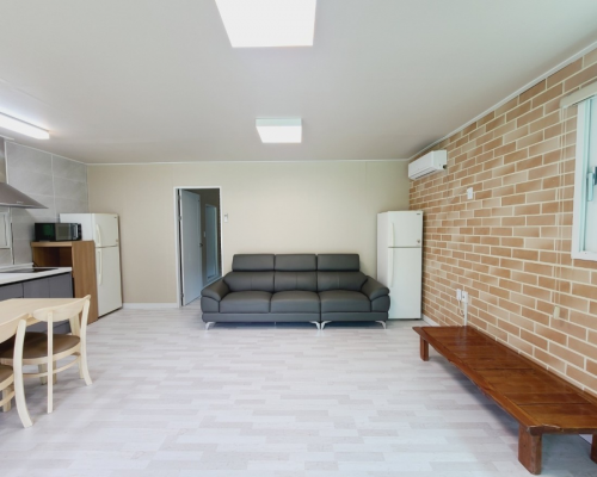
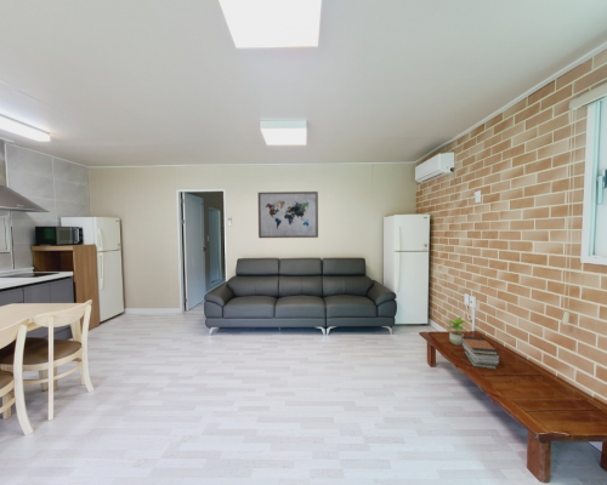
+ wall art [257,190,319,239]
+ potted plant [444,315,467,347]
+ book stack [461,336,500,370]
